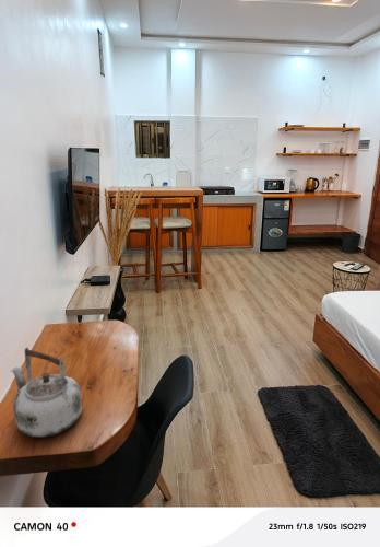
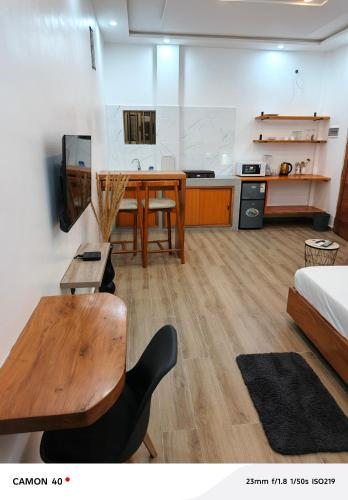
- kettle [10,347,83,439]
